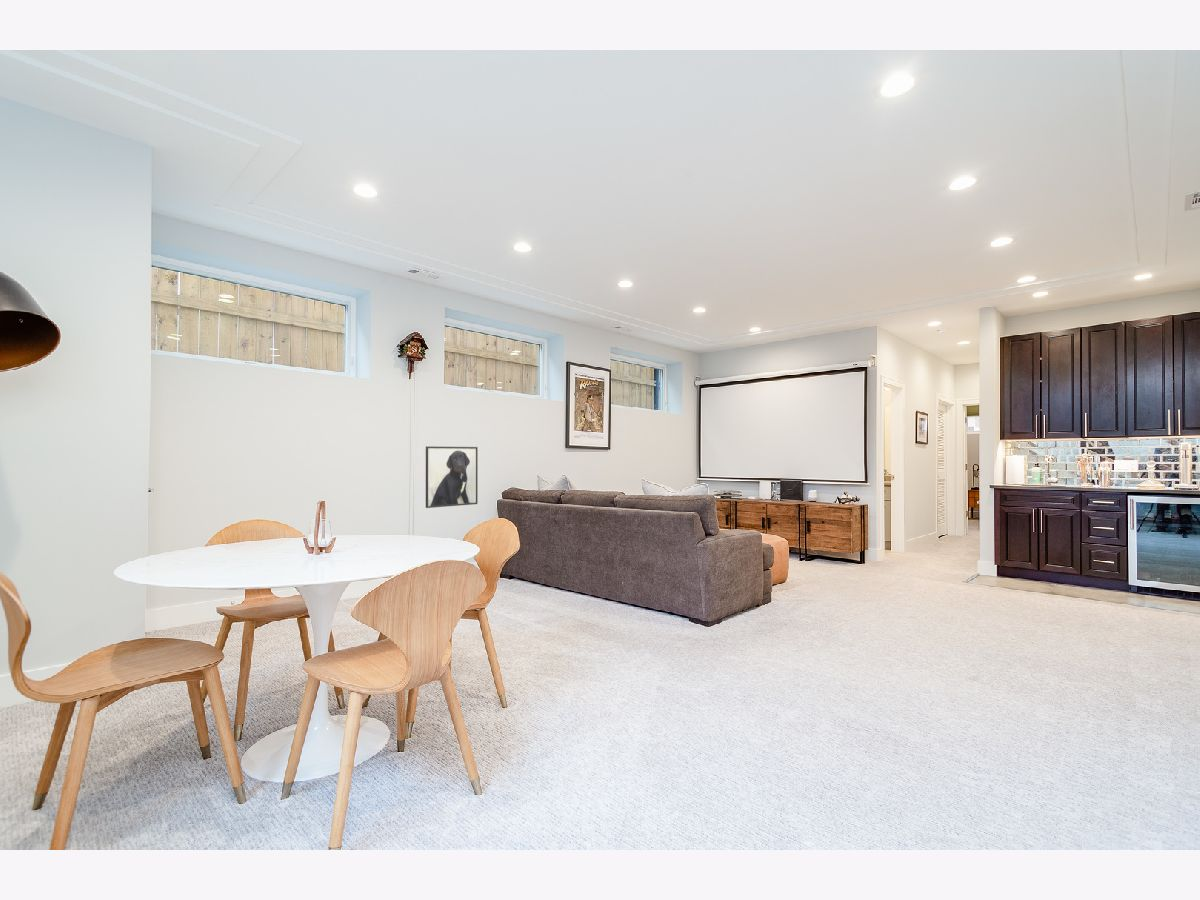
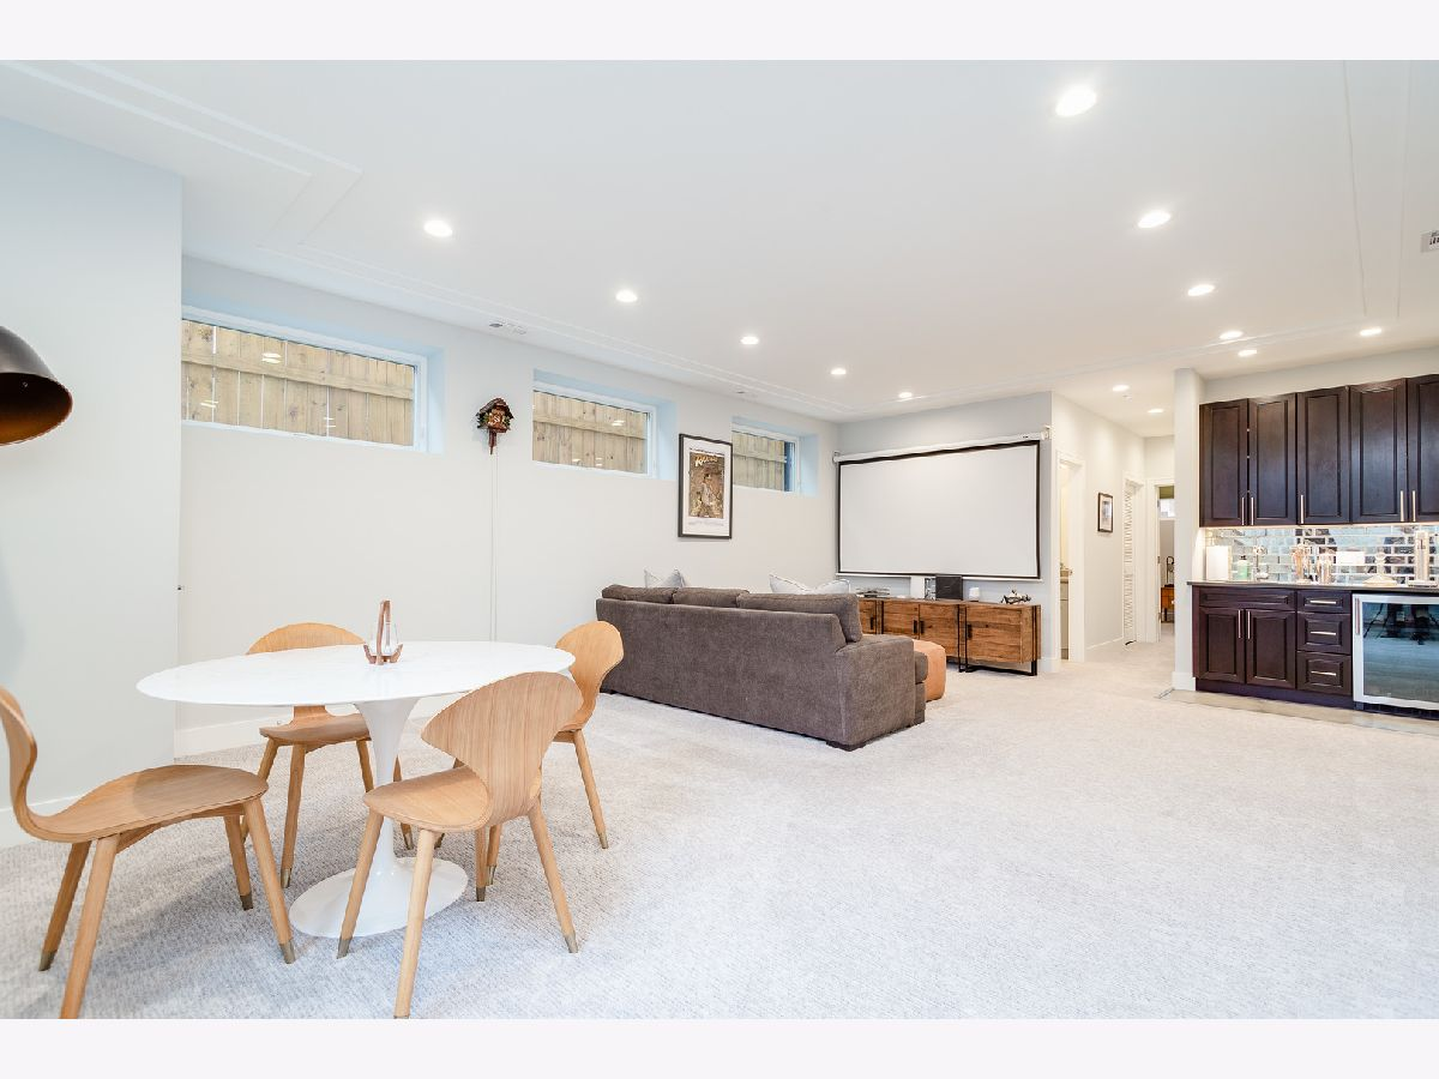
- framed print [425,445,479,509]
